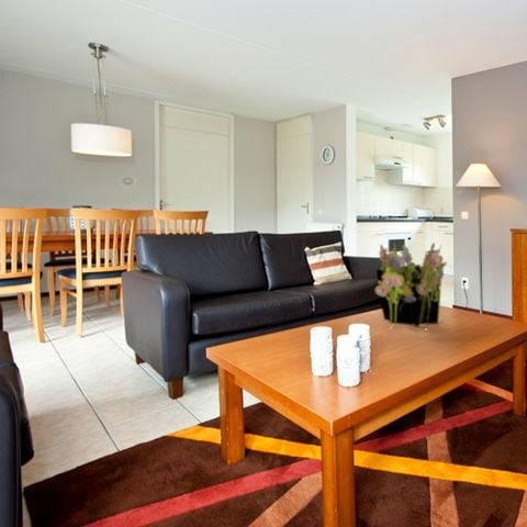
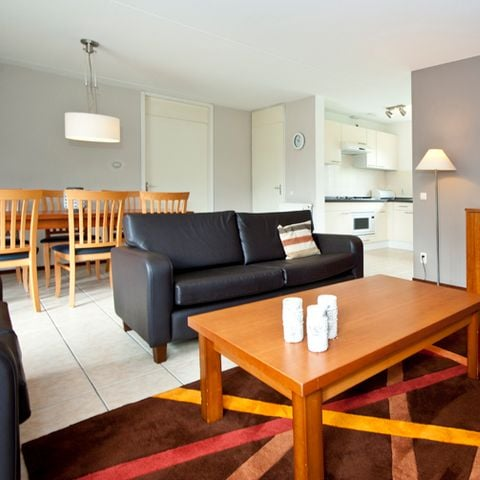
- flower bouquet [373,242,448,329]
